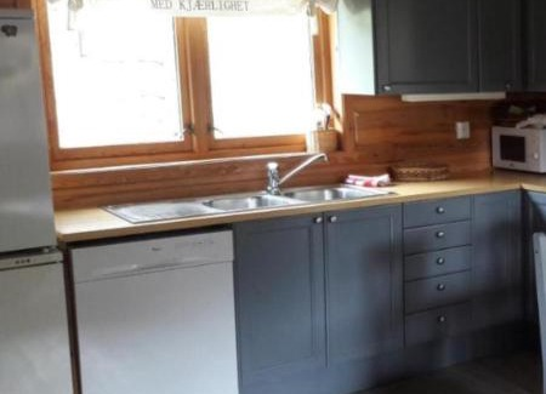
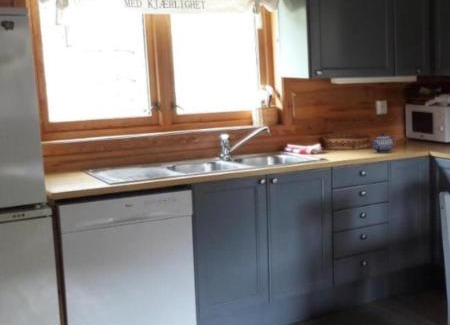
+ teapot [370,132,397,154]
